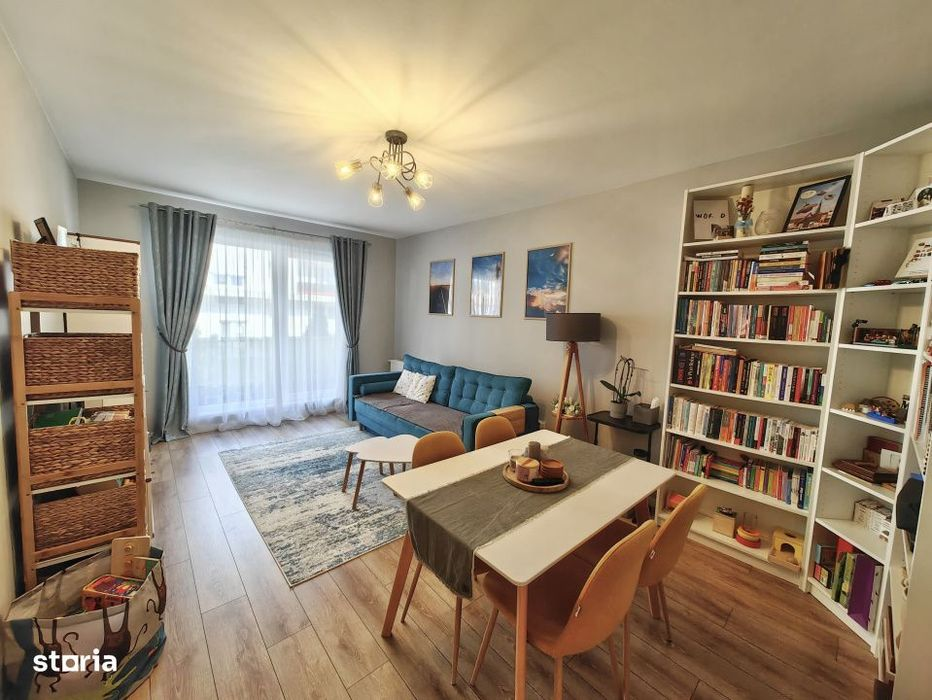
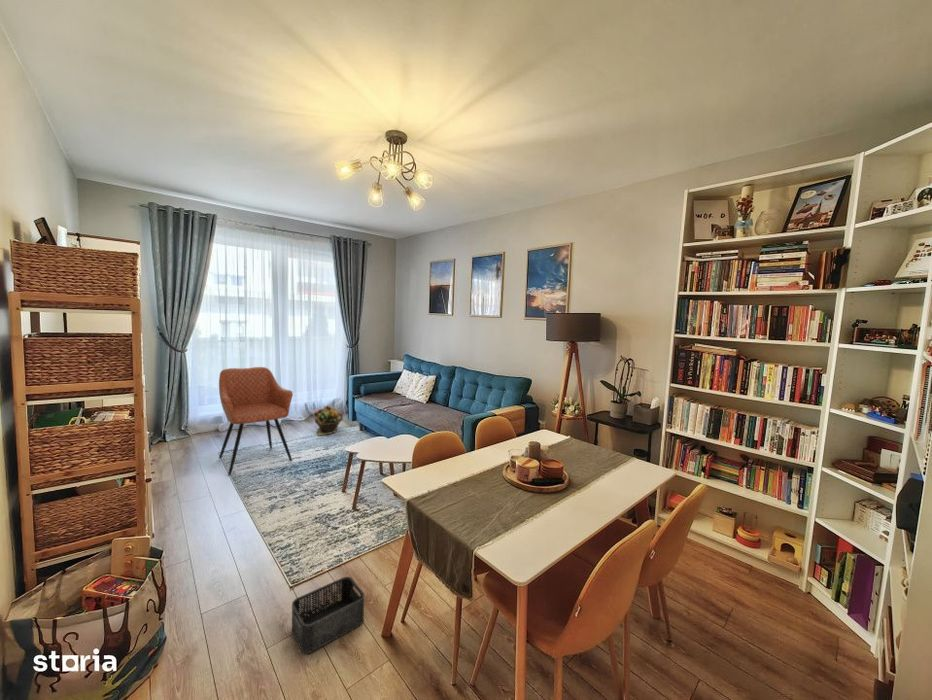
+ armchair [218,366,294,476]
+ potted plant [313,404,344,437]
+ storage bin [291,576,365,654]
